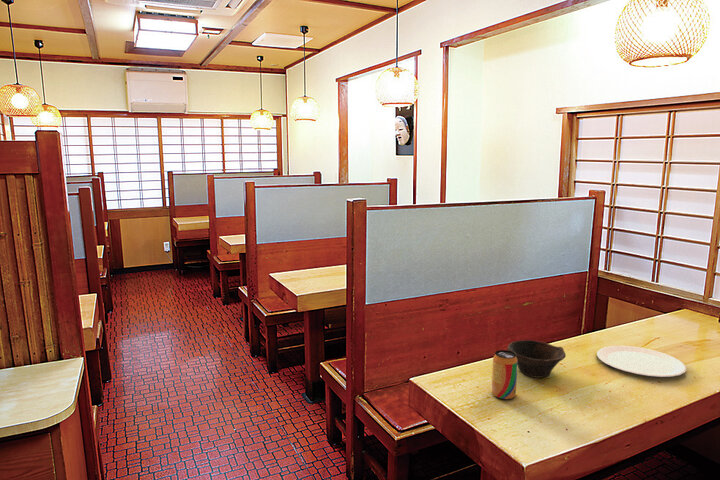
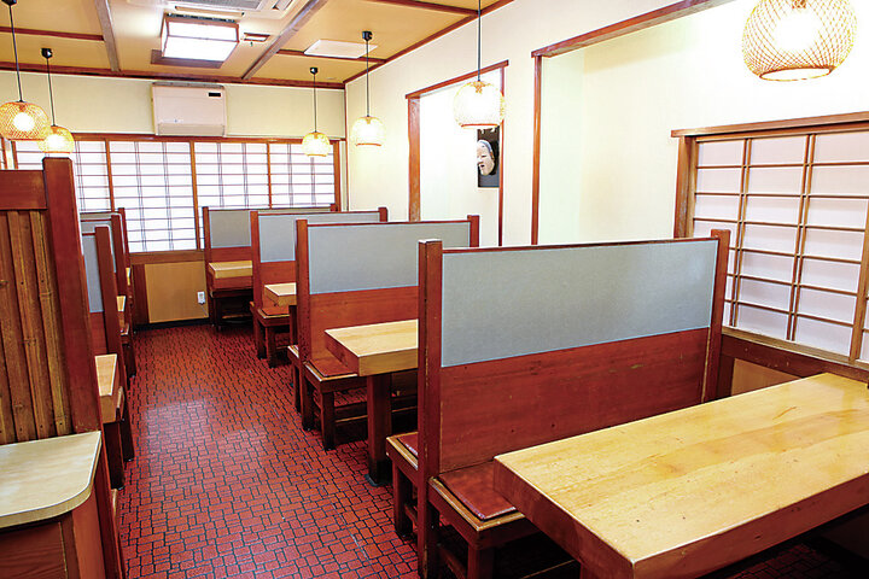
- bowl [506,339,567,379]
- beverage can [491,349,518,401]
- plate [596,345,687,379]
